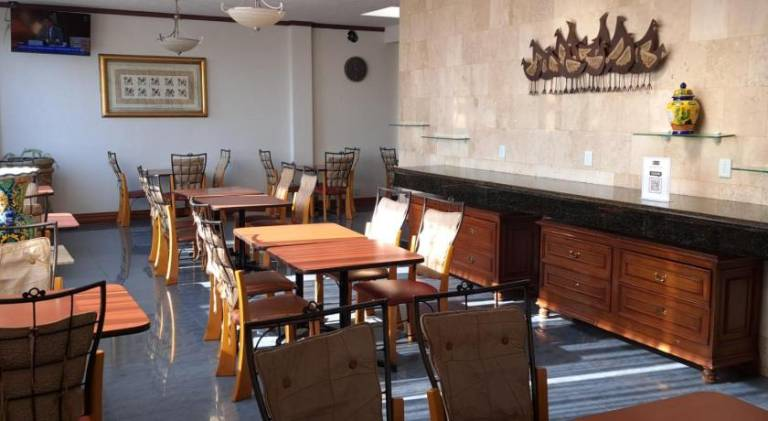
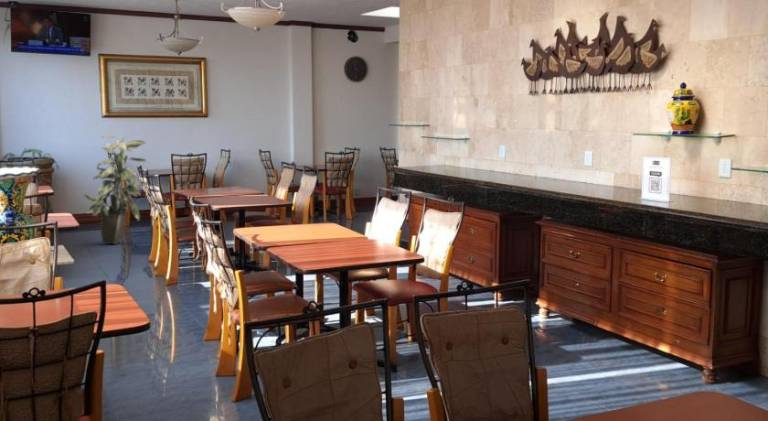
+ indoor plant [83,134,148,245]
